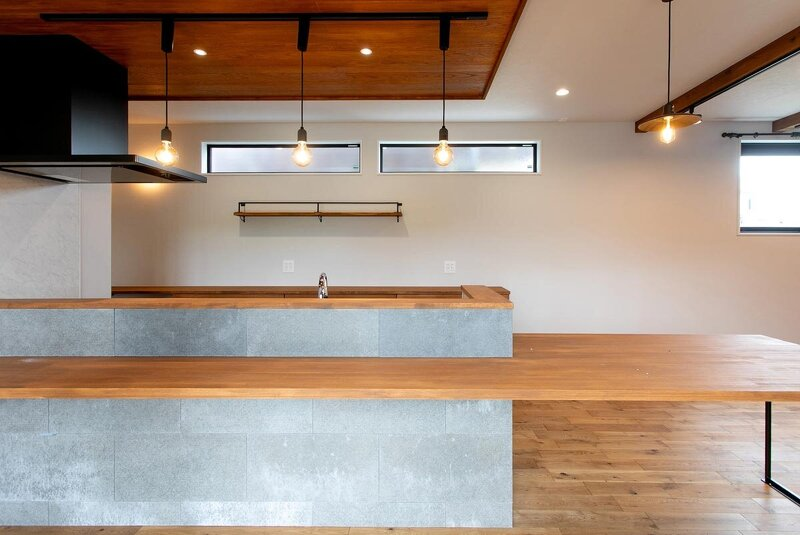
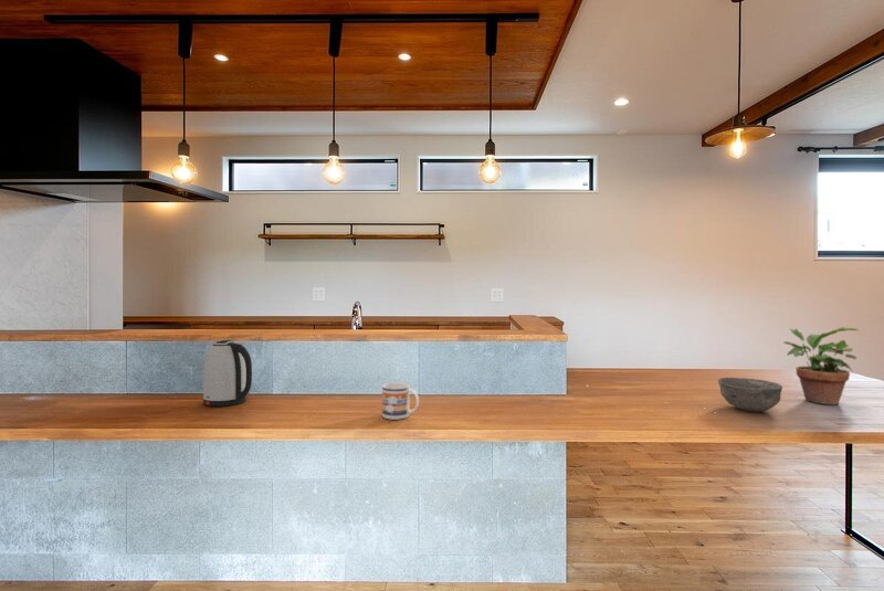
+ potted plant [782,326,861,405]
+ kettle [202,339,253,408]
+ bowl [717,377,783,413]
+ mug [381,382,420,421]
